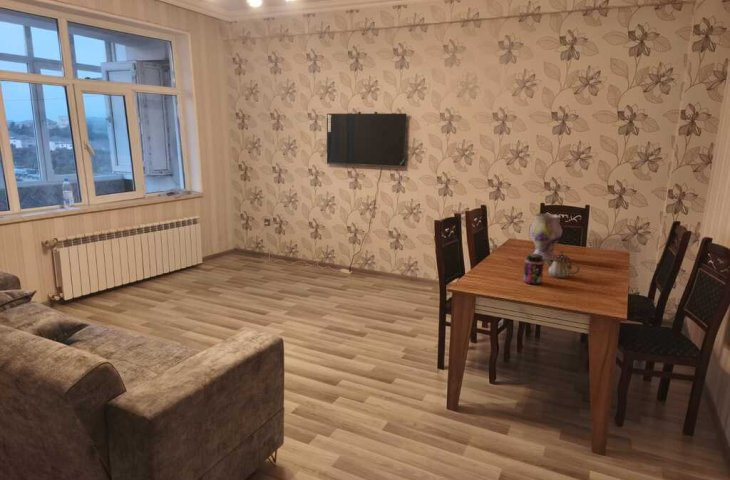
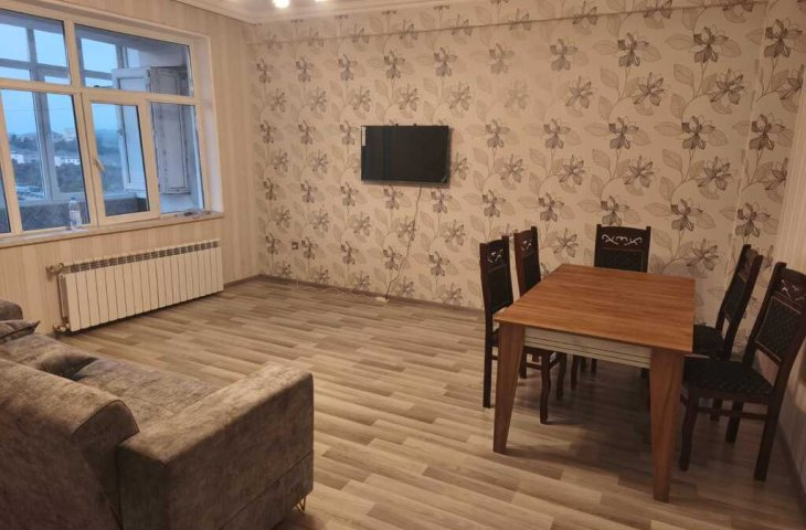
- jar [522,253,545,286]
- vase [529,213,563,261]
- teapot [544,250,581,279]
